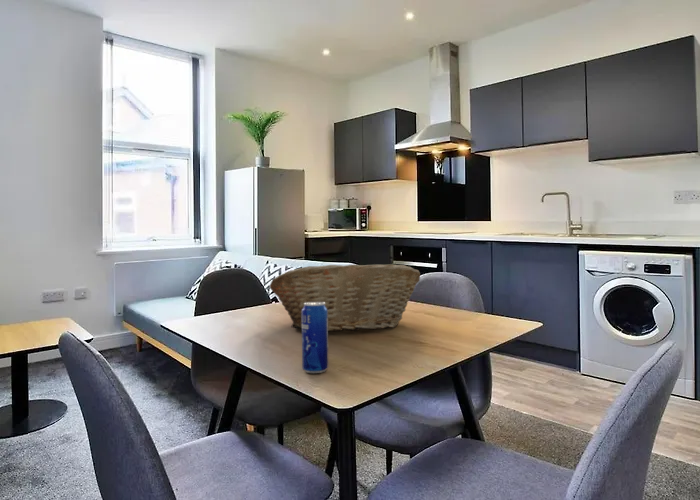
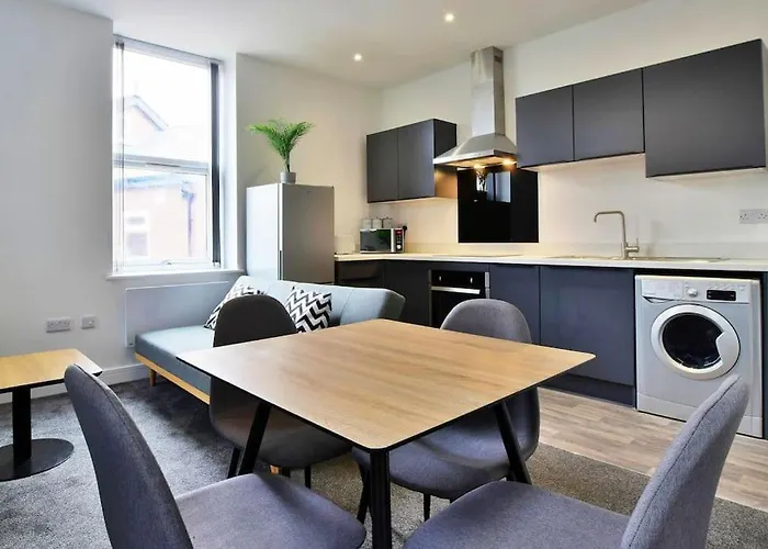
- fruit basket [269,263,421,332]
- beverage can [301,302,329,374]
